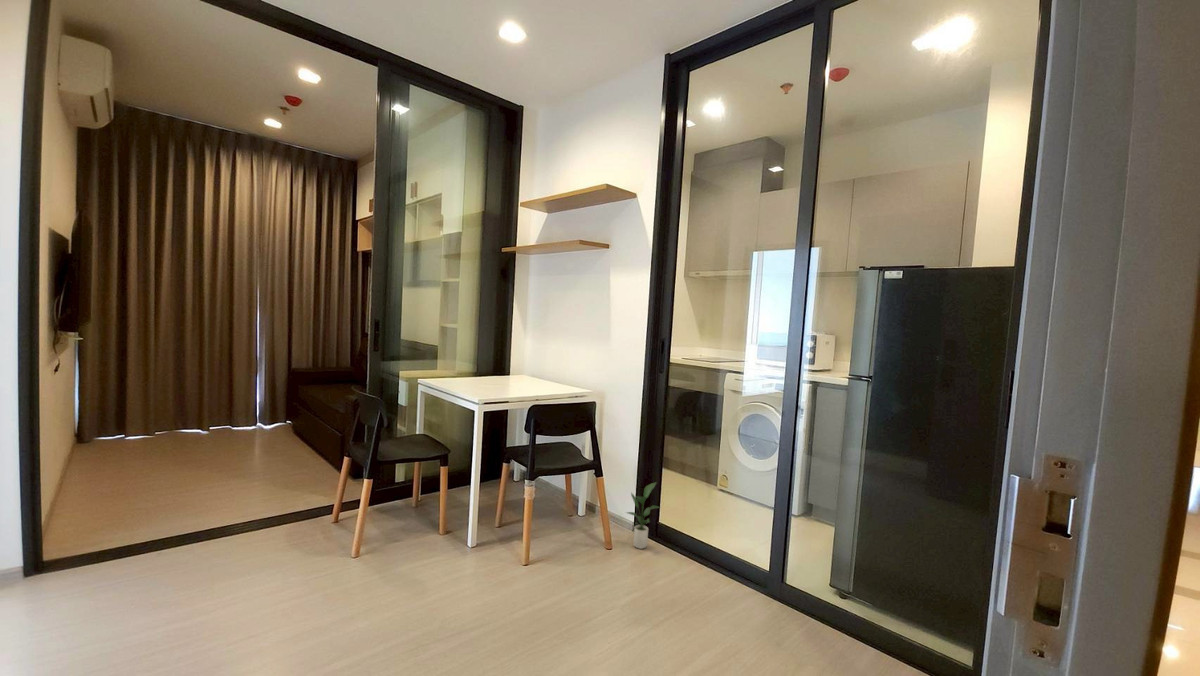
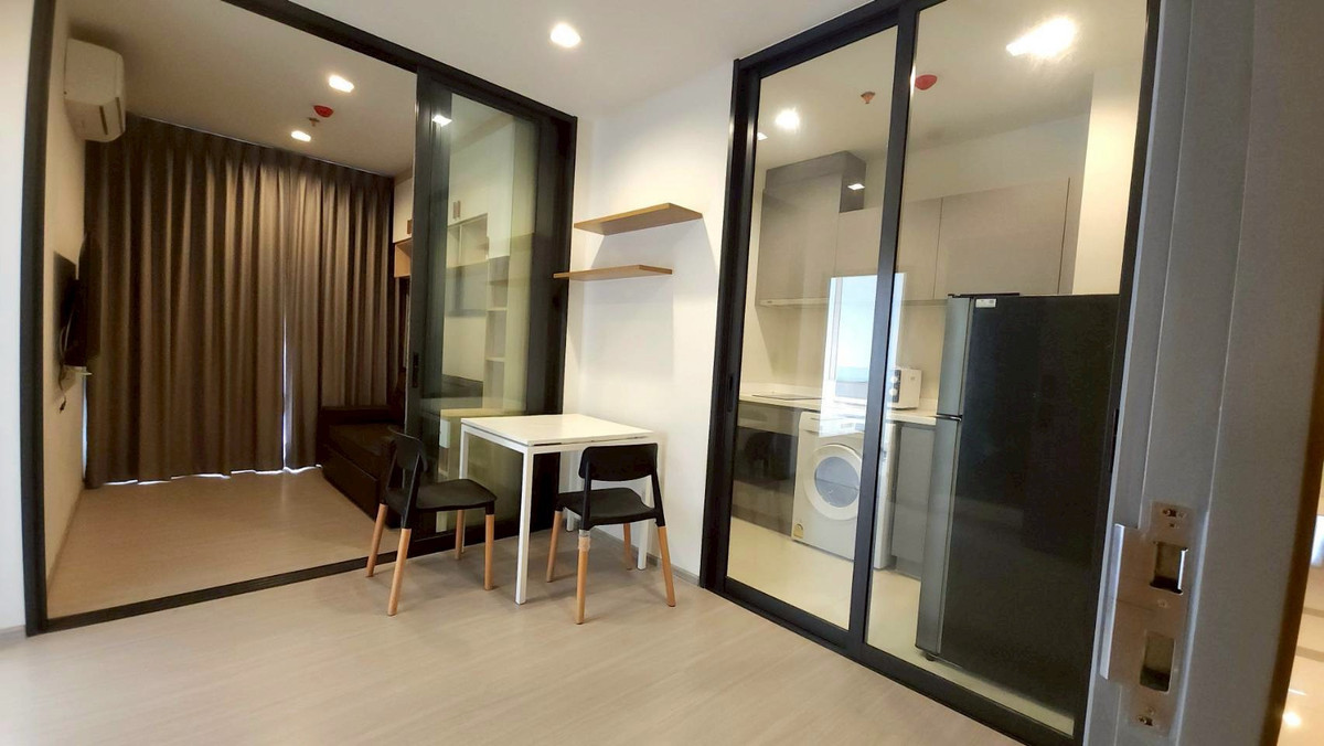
- potted plant [625,481,662,550]
